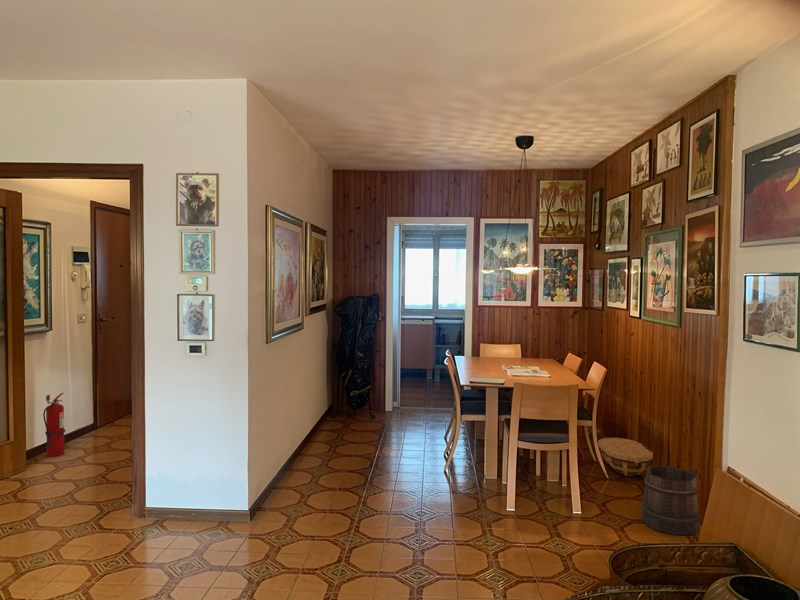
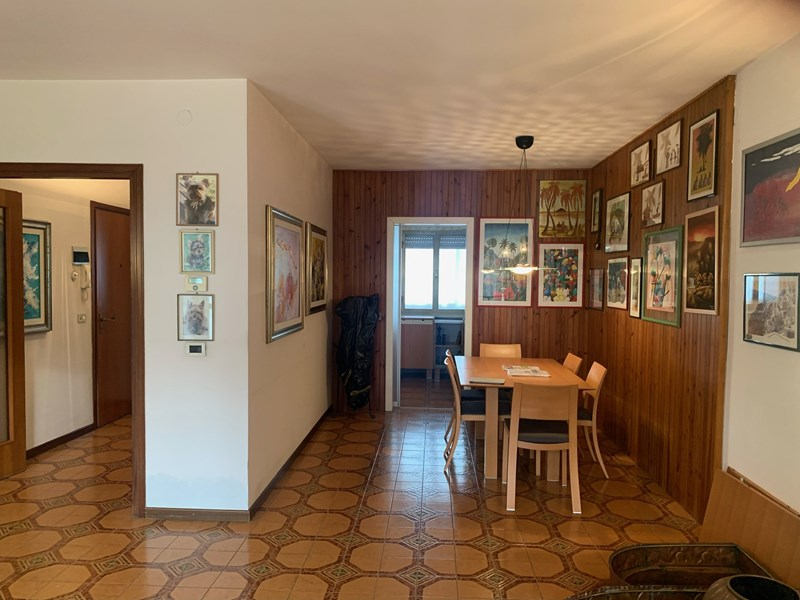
- basket [597,437,654,477]
- bucket [640,465,701,537]
- fire extinguisher [42,392,66,458]
